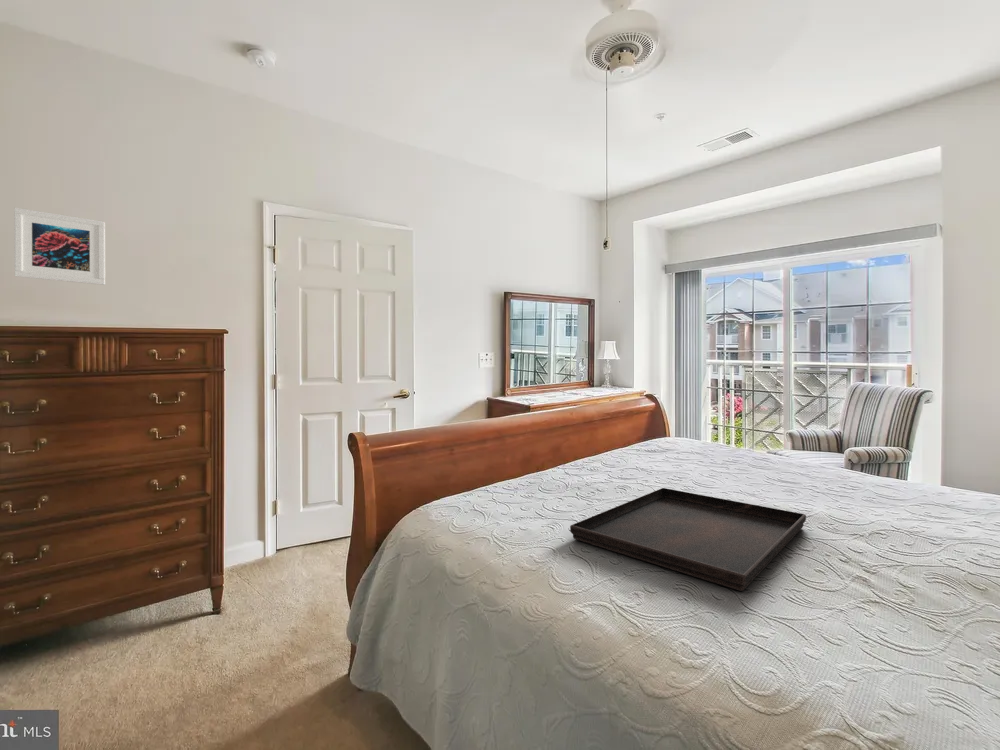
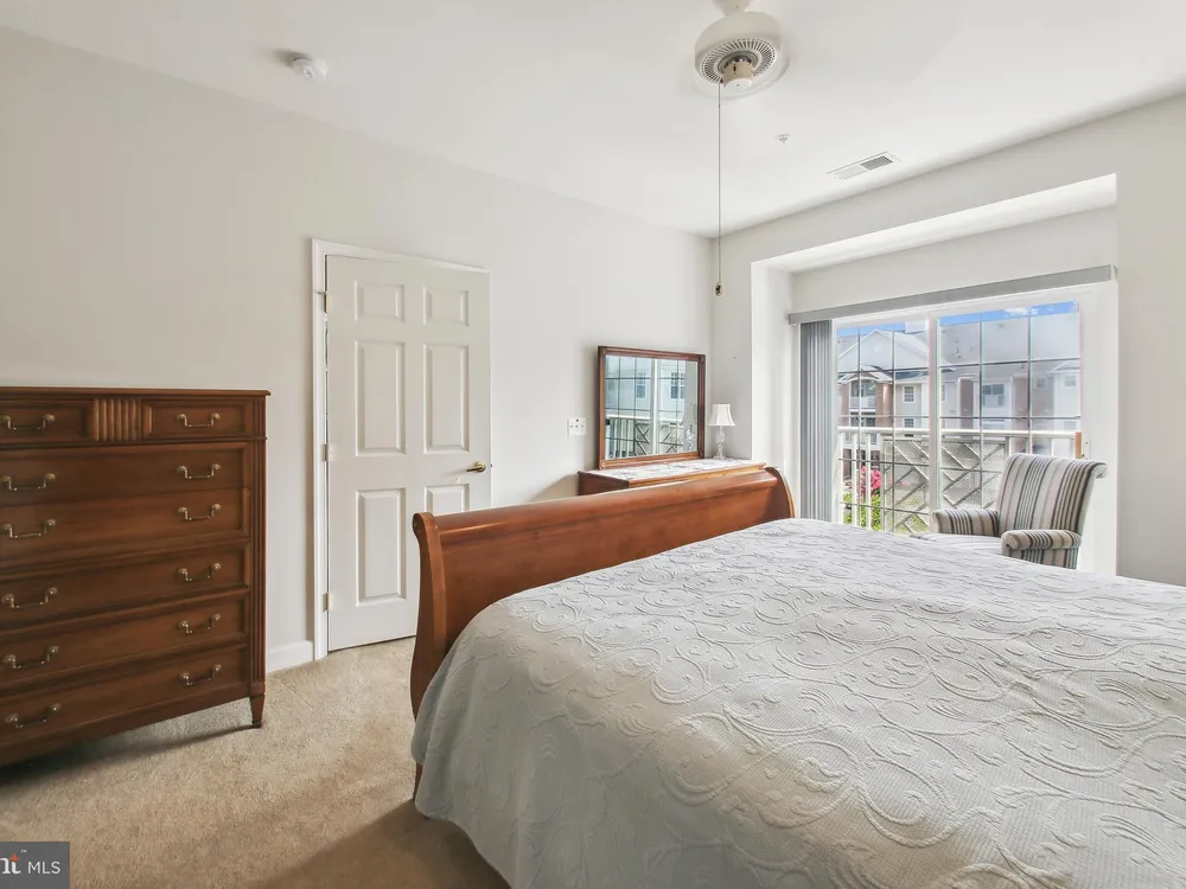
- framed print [13,207,106,286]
- serving tray [569,487,807,592]
